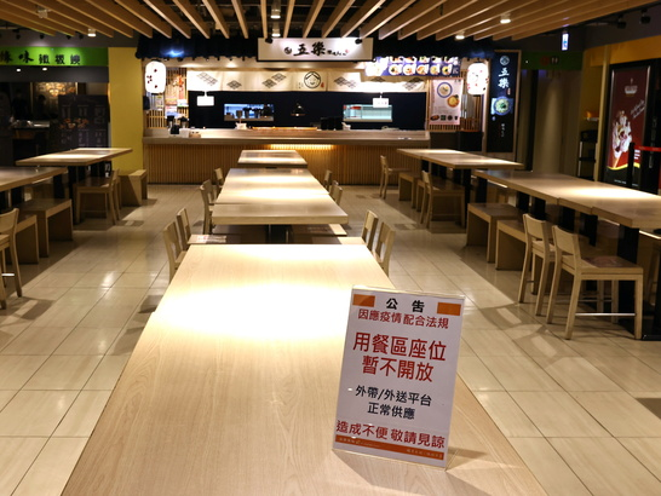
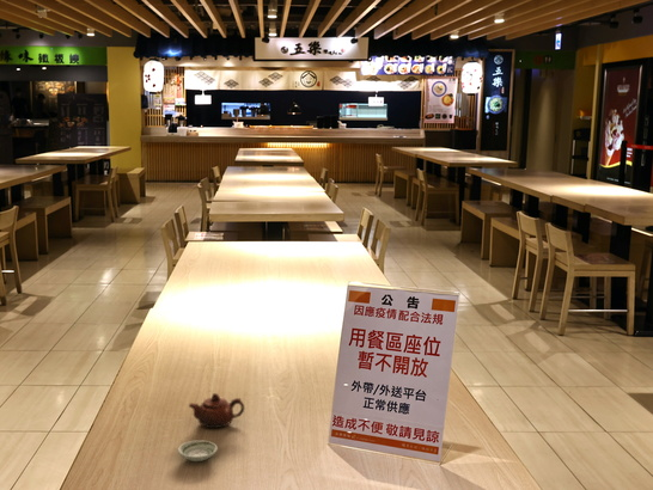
+ saucer [177,439,219,463]
+ teapot [188,392,245,429]
